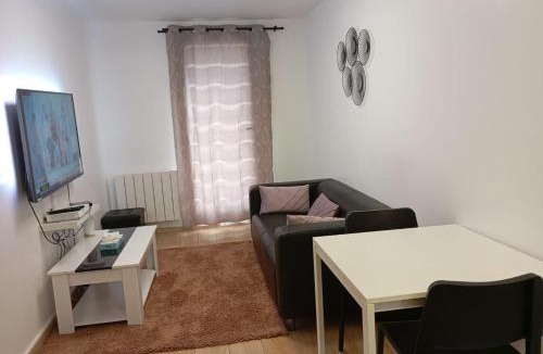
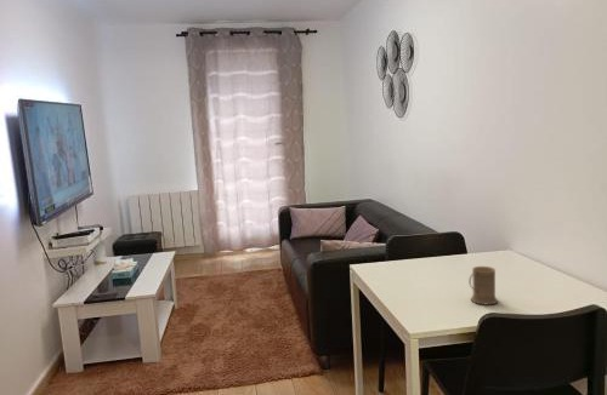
+ mug [467,265,499,307]
